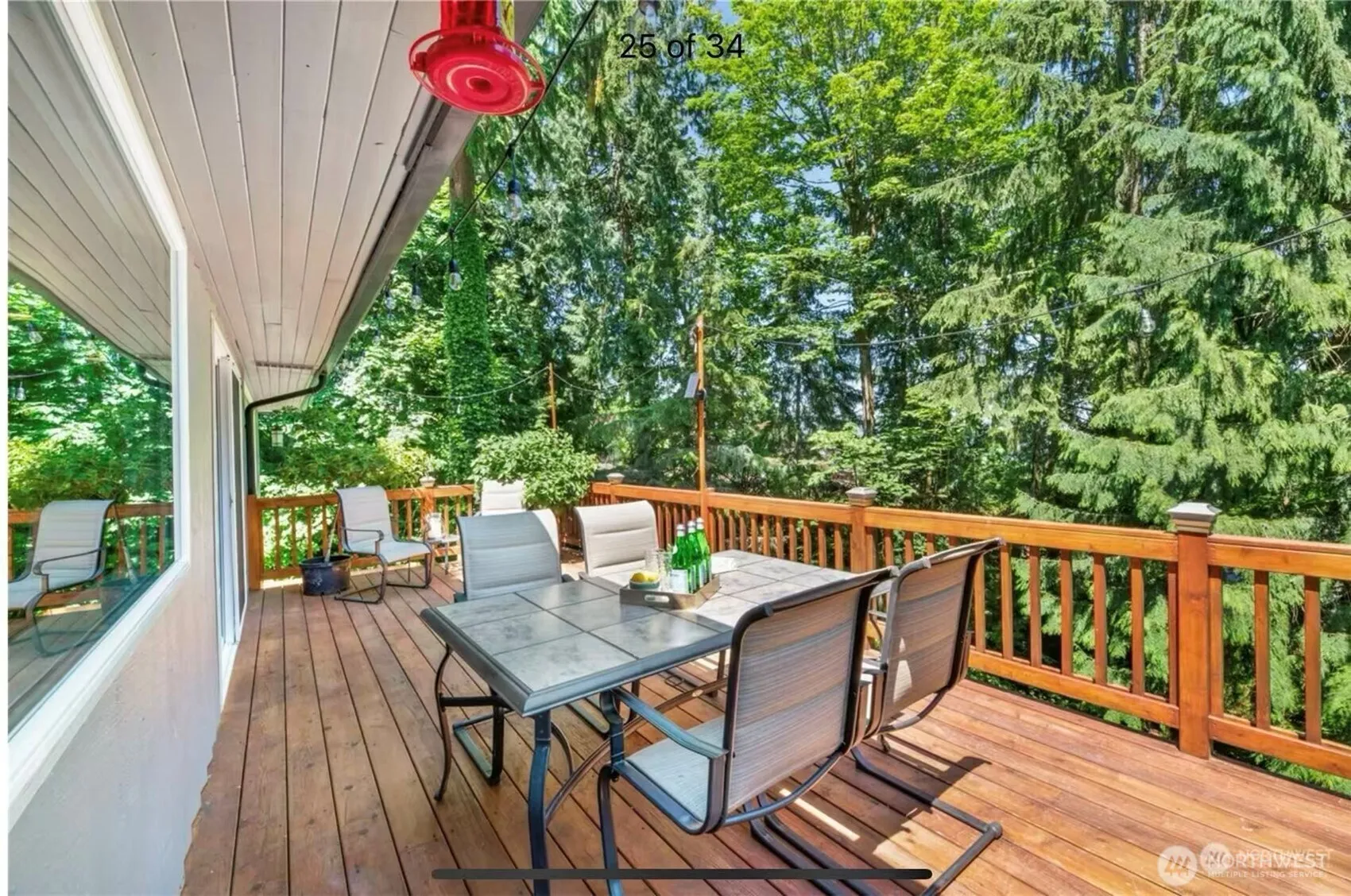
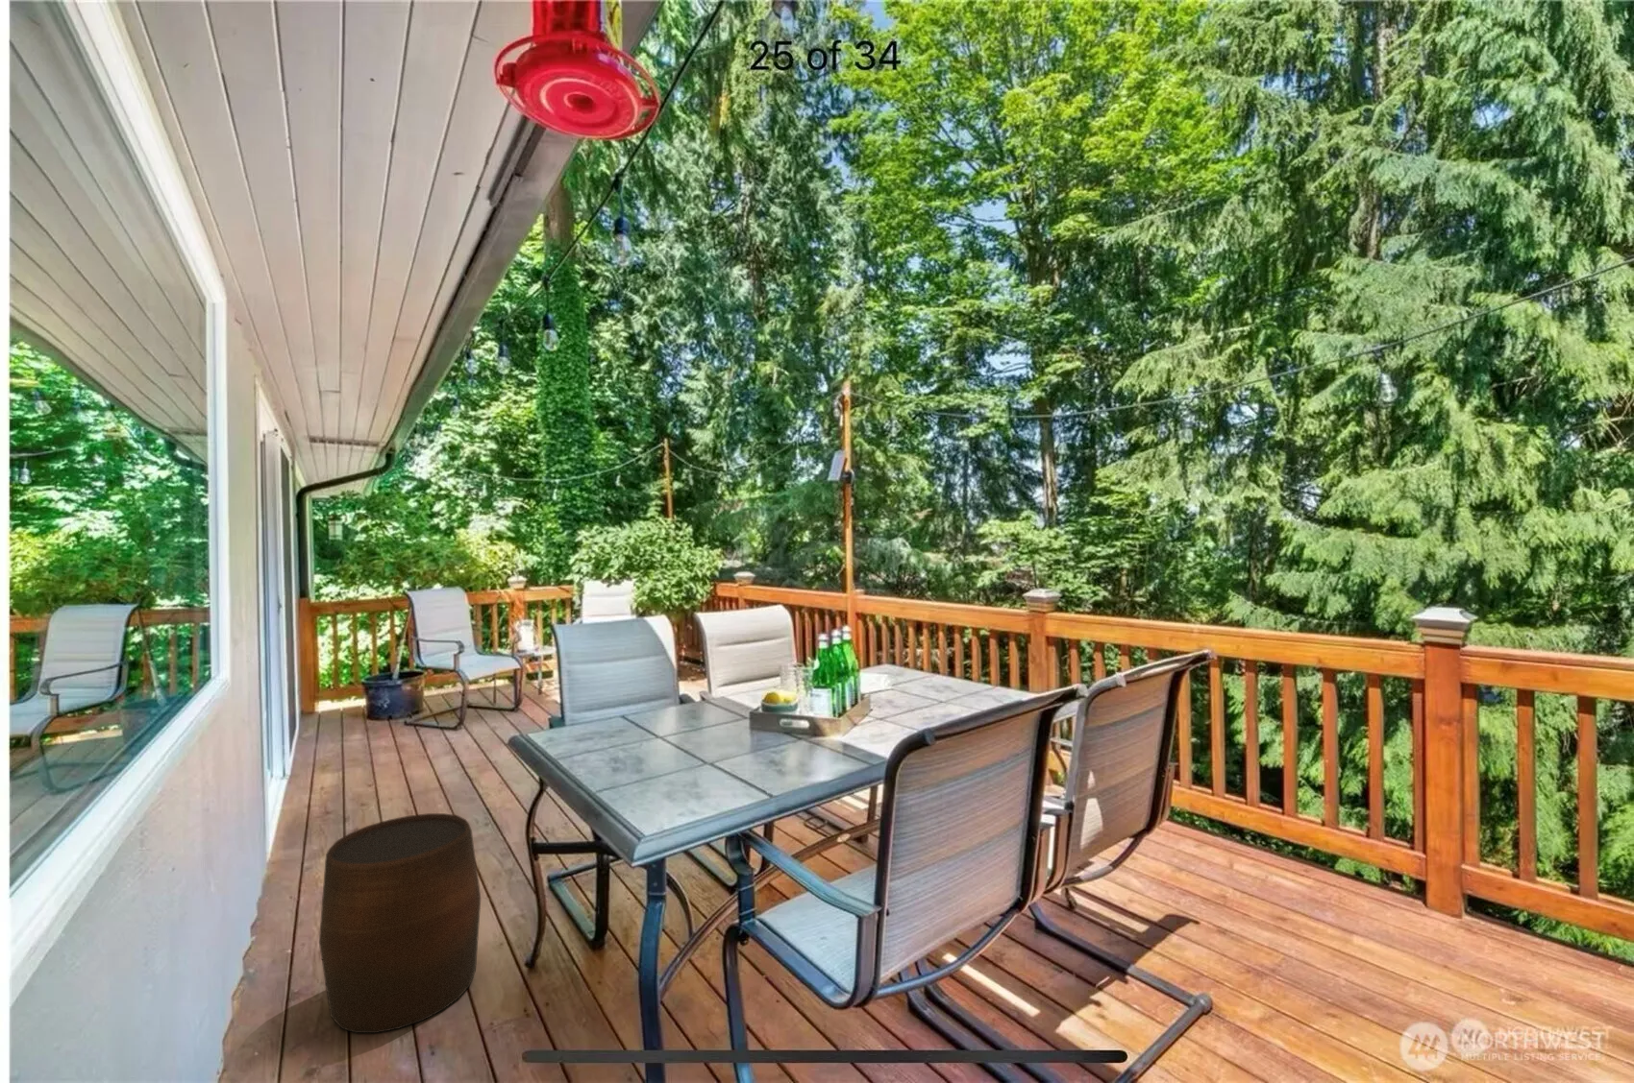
+ stool [318,812,481,1033]
